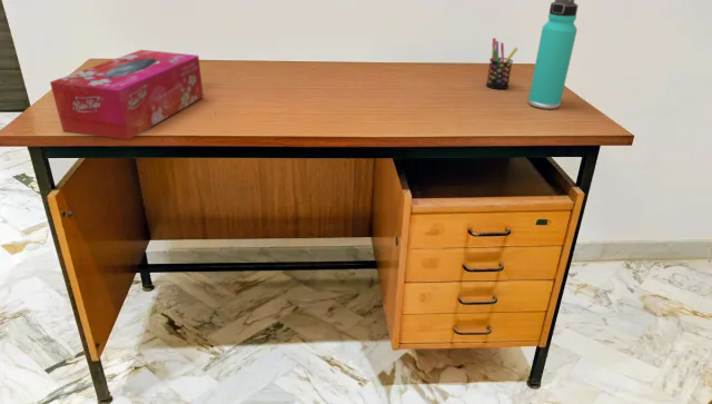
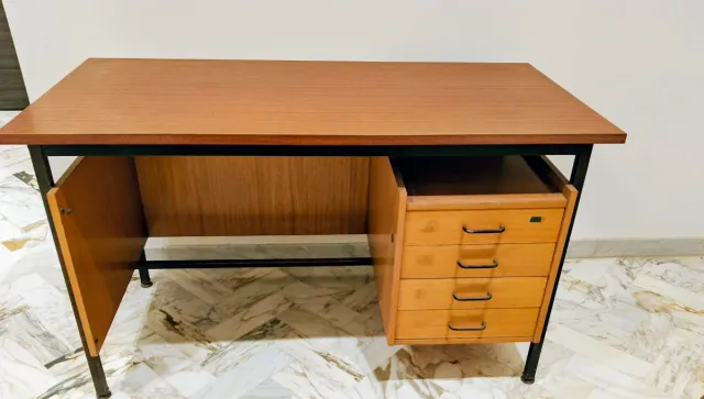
- tissue box [49,49,205,141]
- pen holder [485,37,518,90]
- thermos bottle [527,0,578,110]
